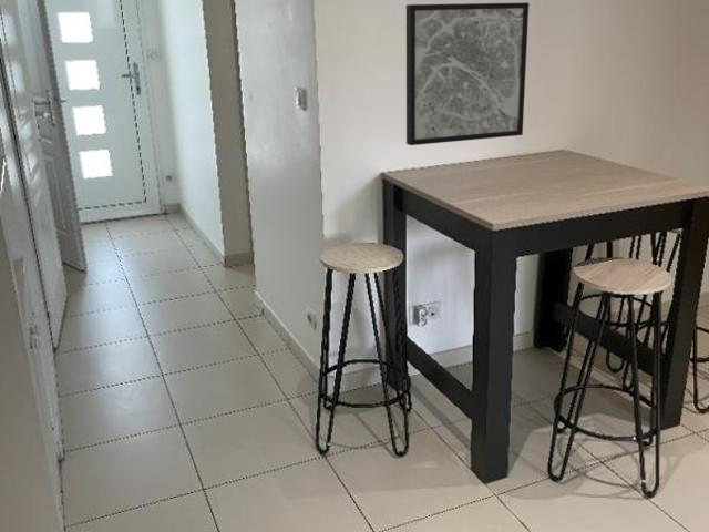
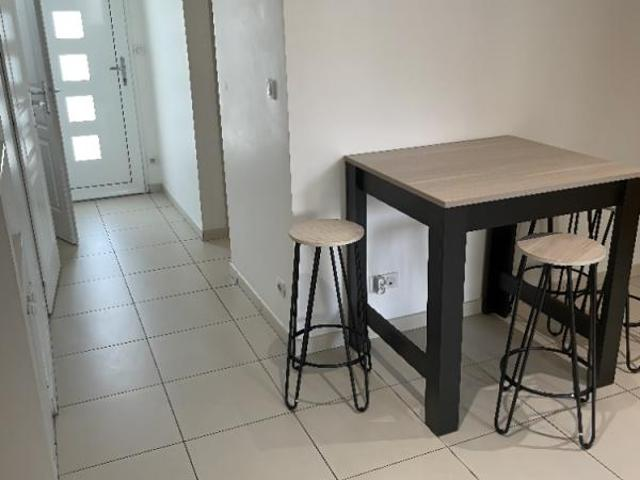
- wall art [405,1,530,146]
